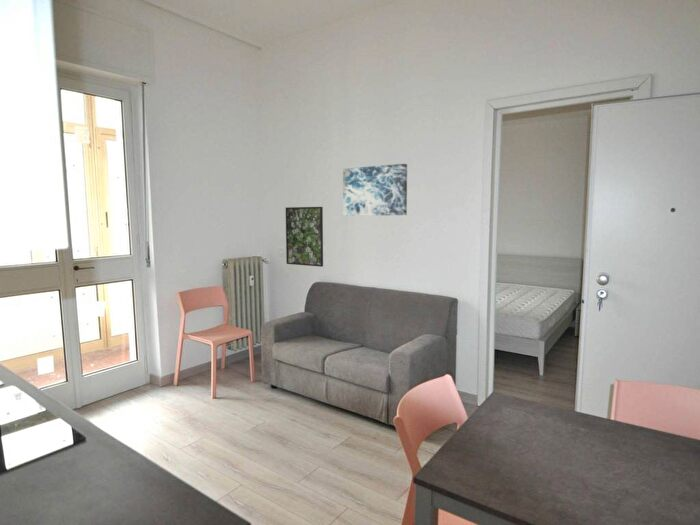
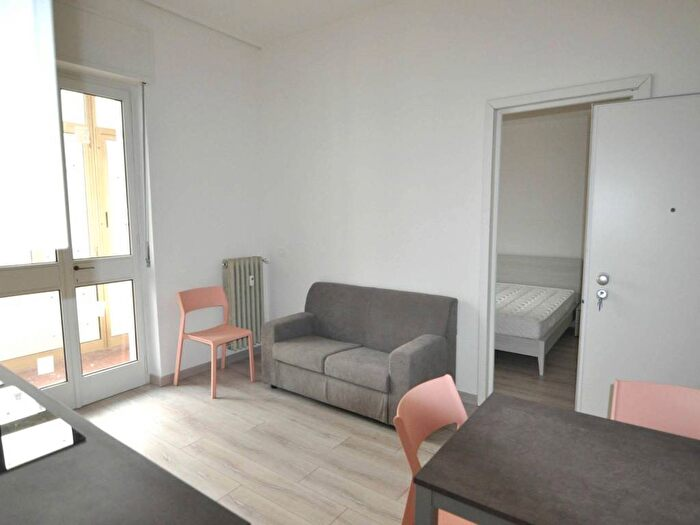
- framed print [285,206,324,268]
- wall art [342,163,408,217]
